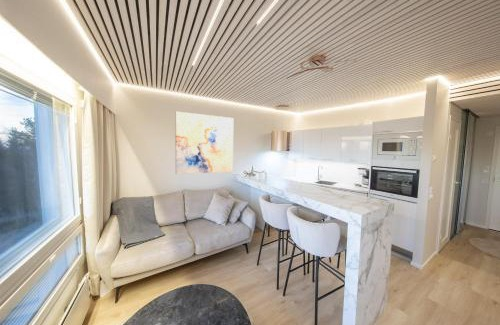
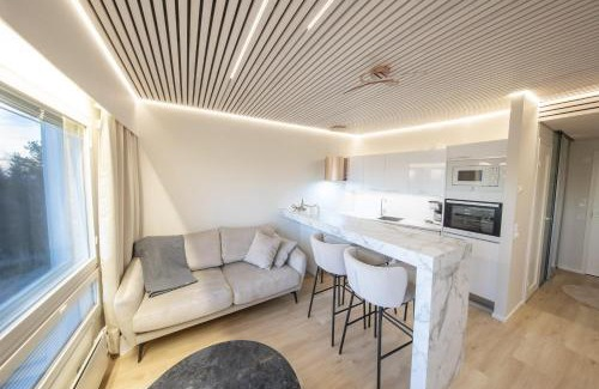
- wall art [174,111,234,175]
